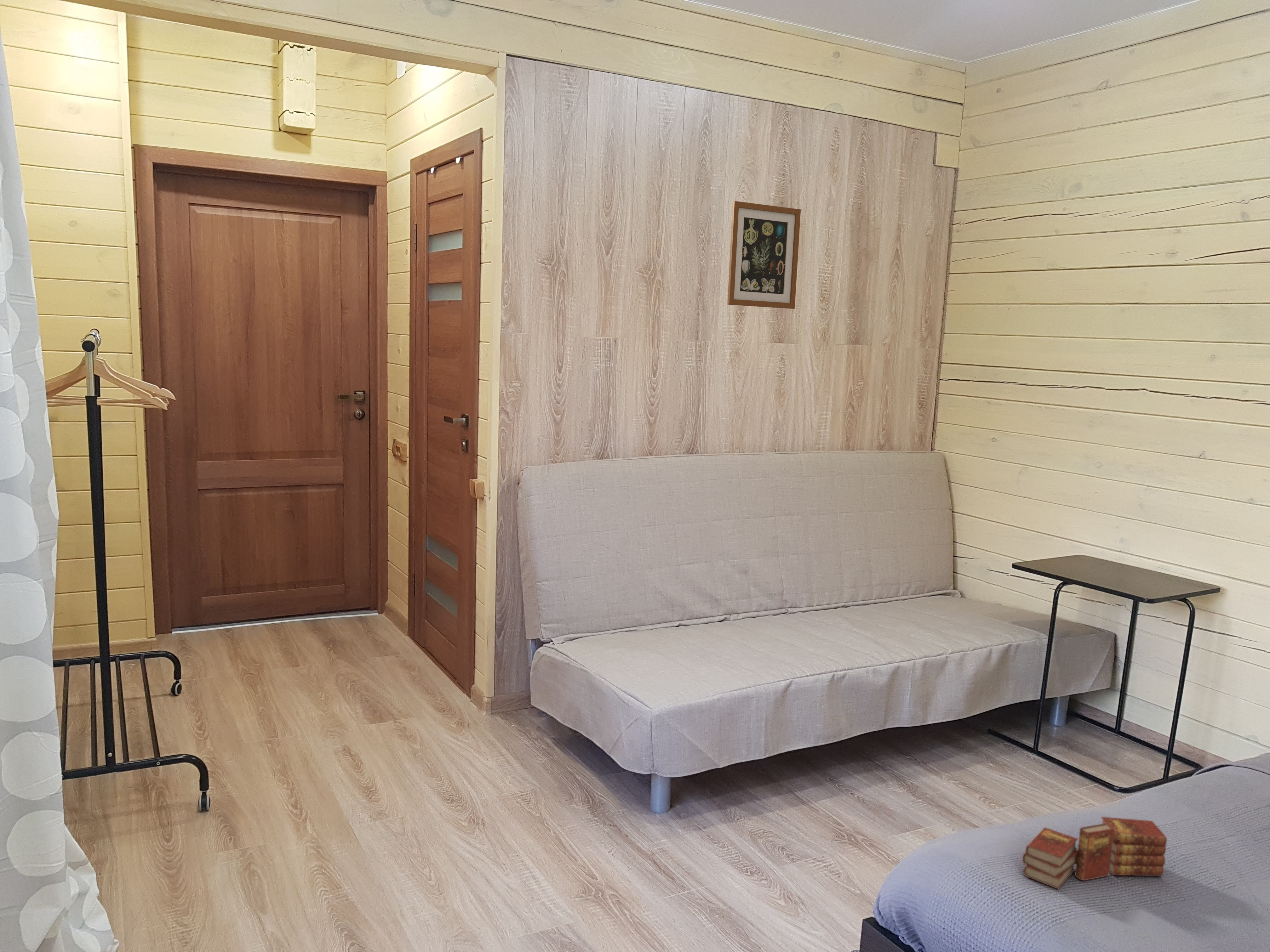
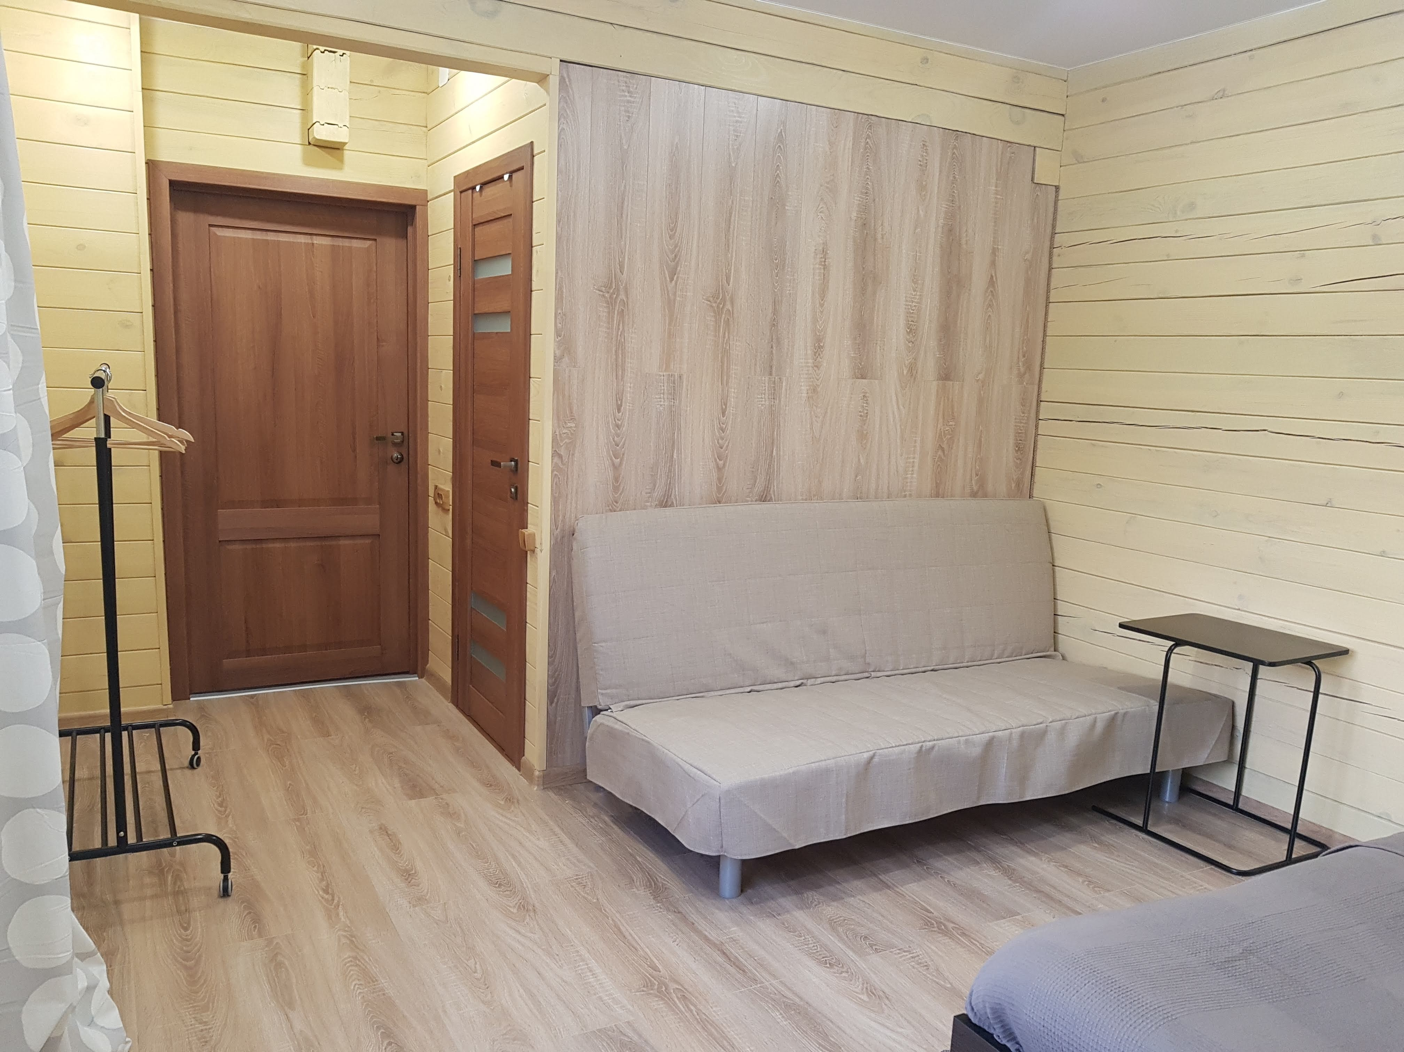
- book [1022,816,1167,890]
- wall art [727,201,801,309]
